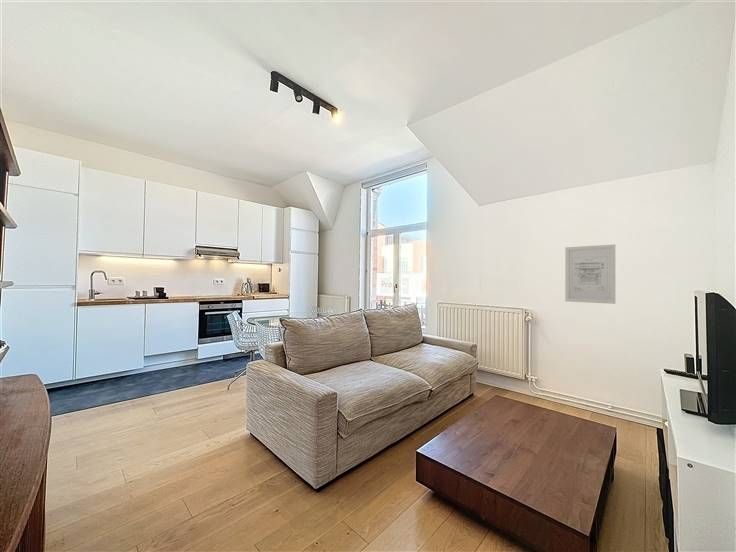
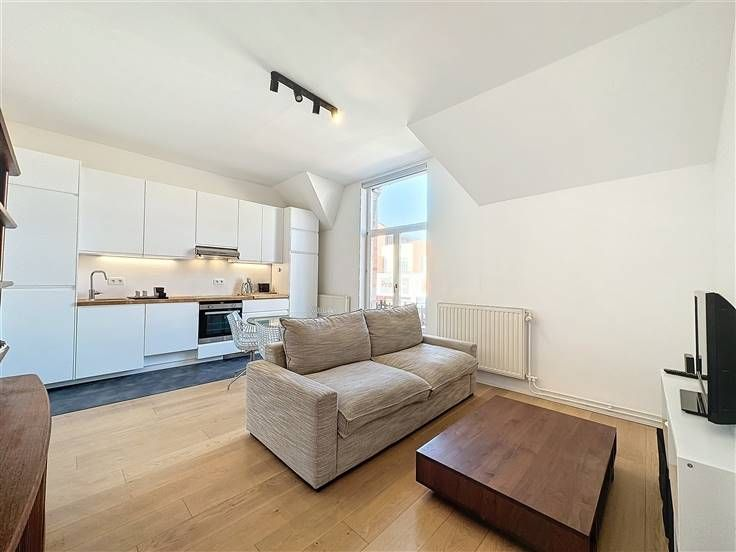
- wall art [564,244,616,305]
